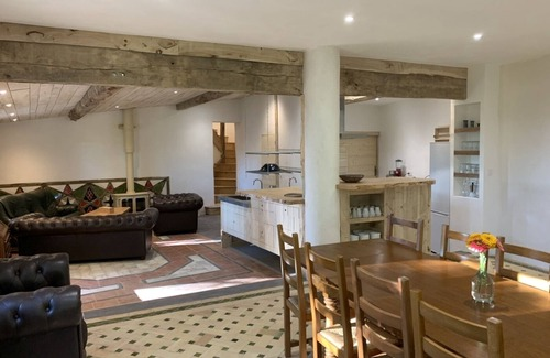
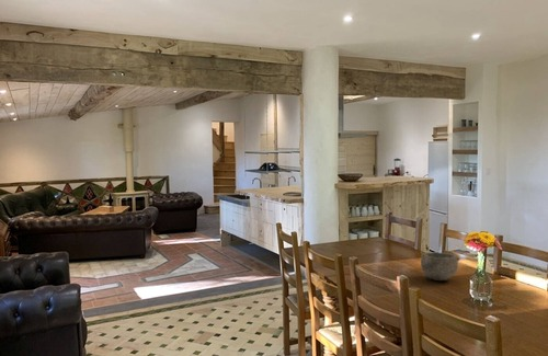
+ bowl [420,251,459,282]
